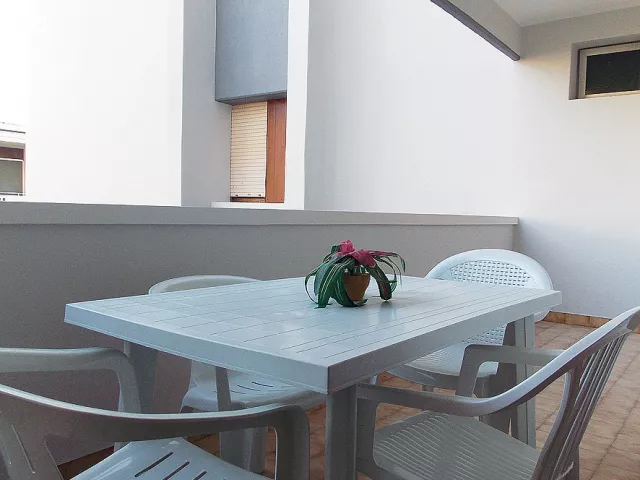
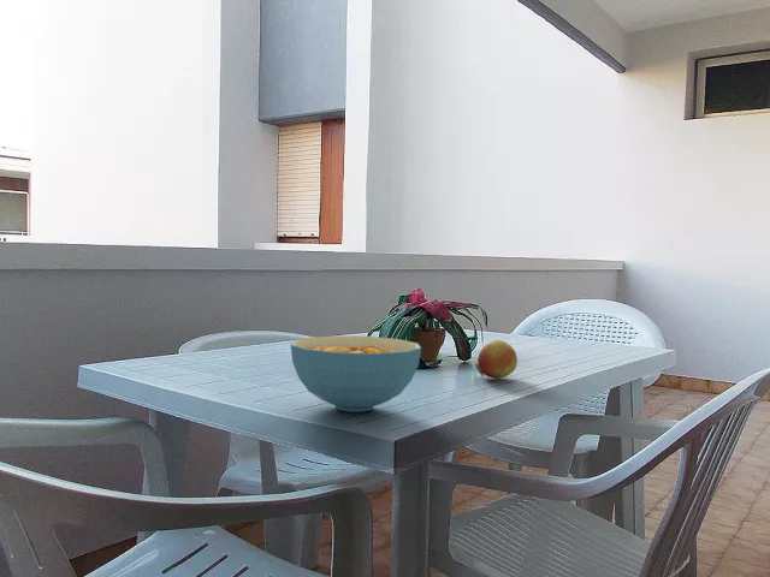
+ cereal bowl [290,334,422,414]
+ fruit [474,339,519,380]
